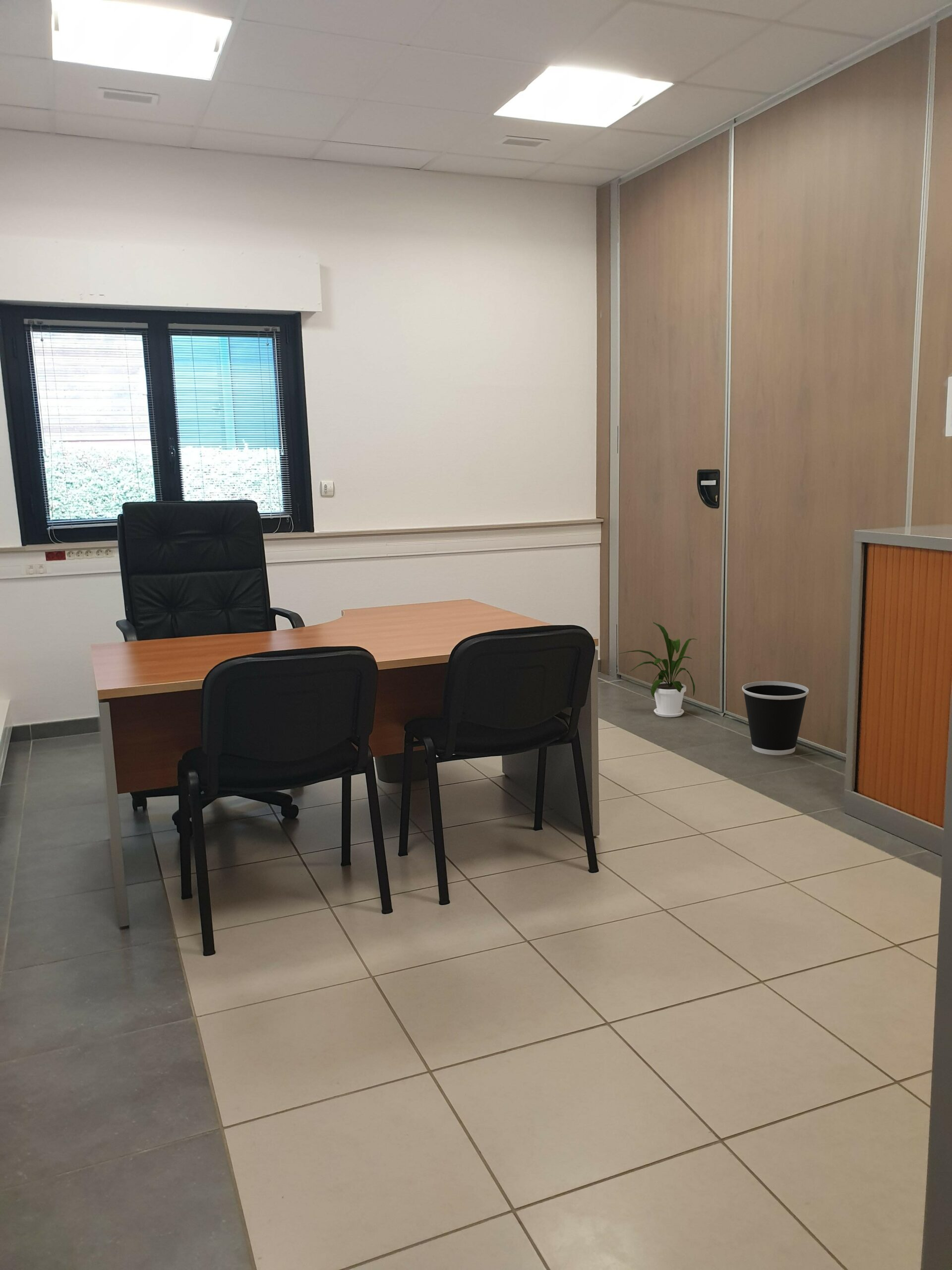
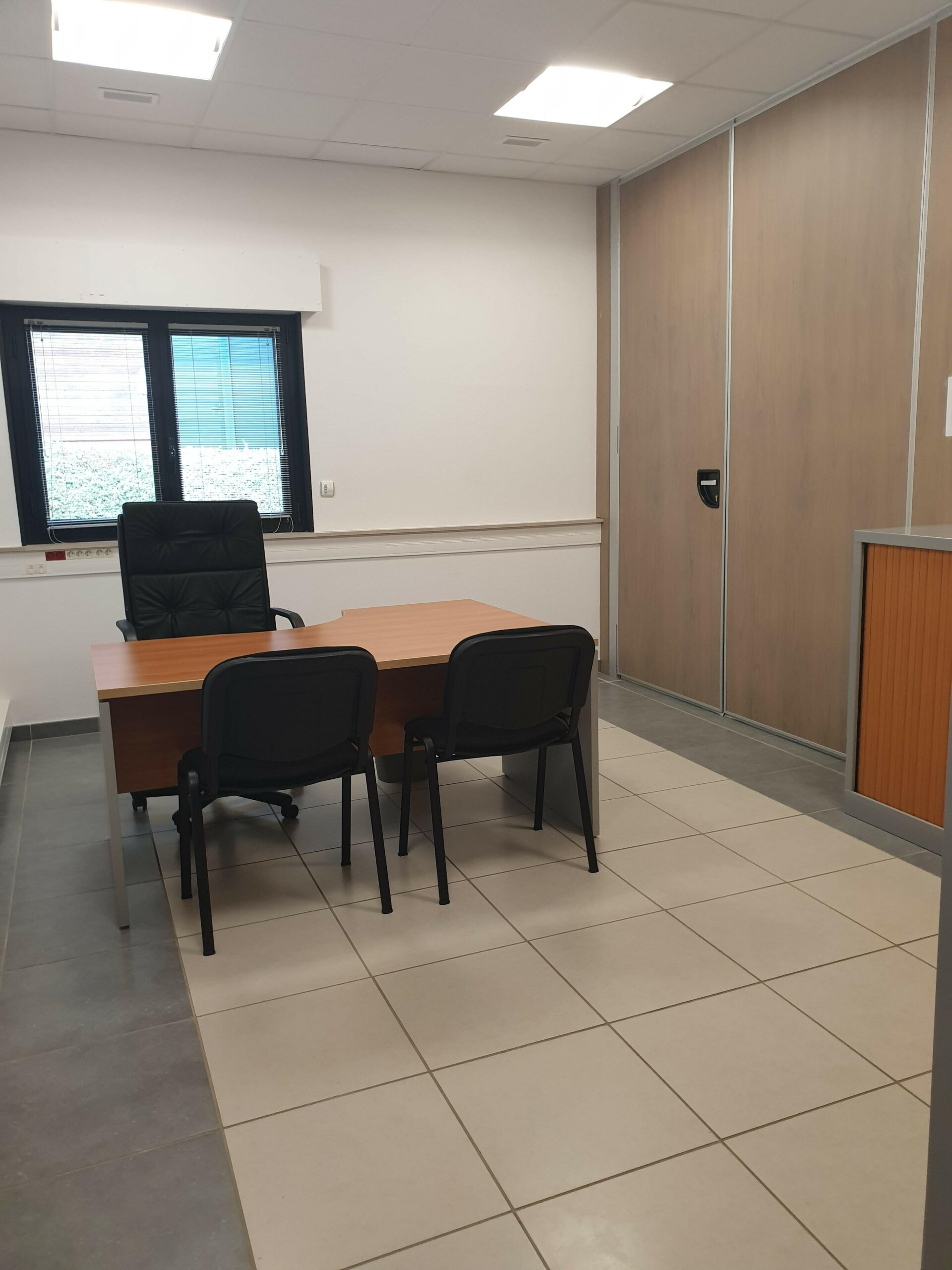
- wastebasket [742,681,809,756]
- house plant [618,622,698,718]
